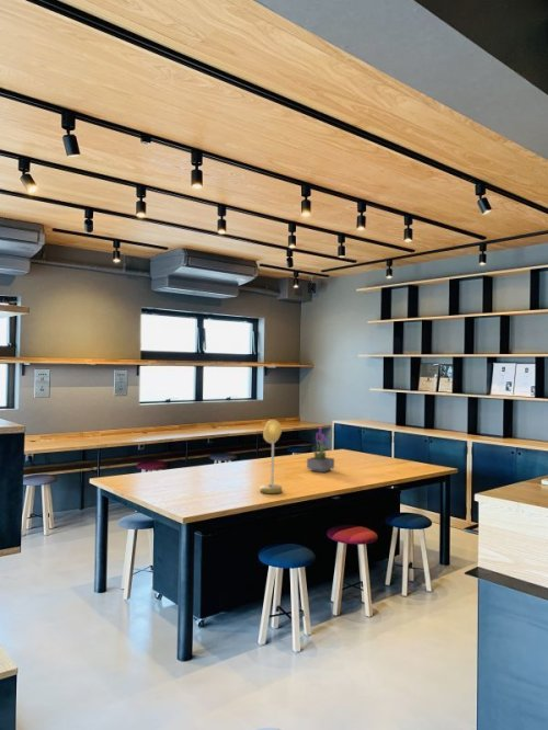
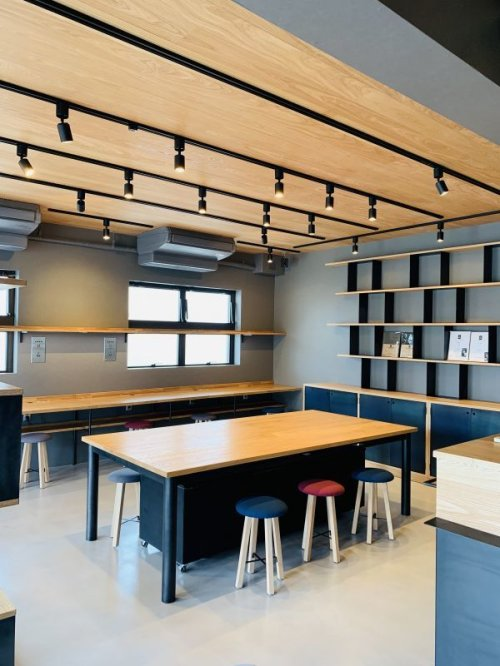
- desk lamp [259,419,283,495]
- potted plant [306,423,335,474]
